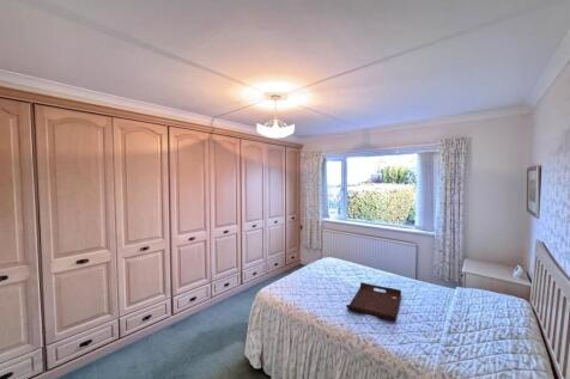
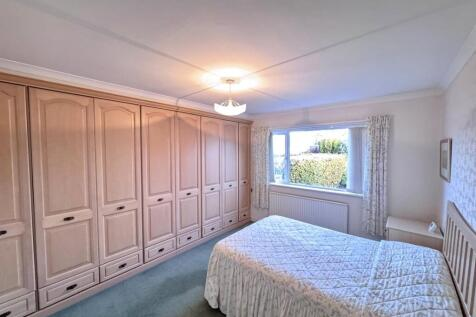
- serving tray [345,282,402,322]
